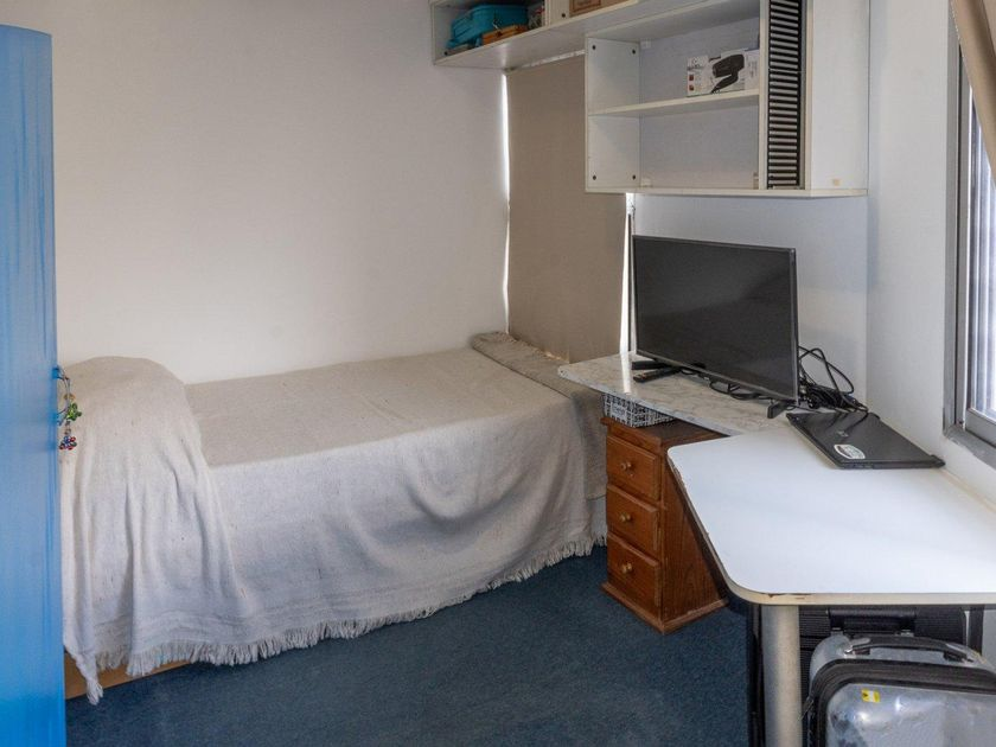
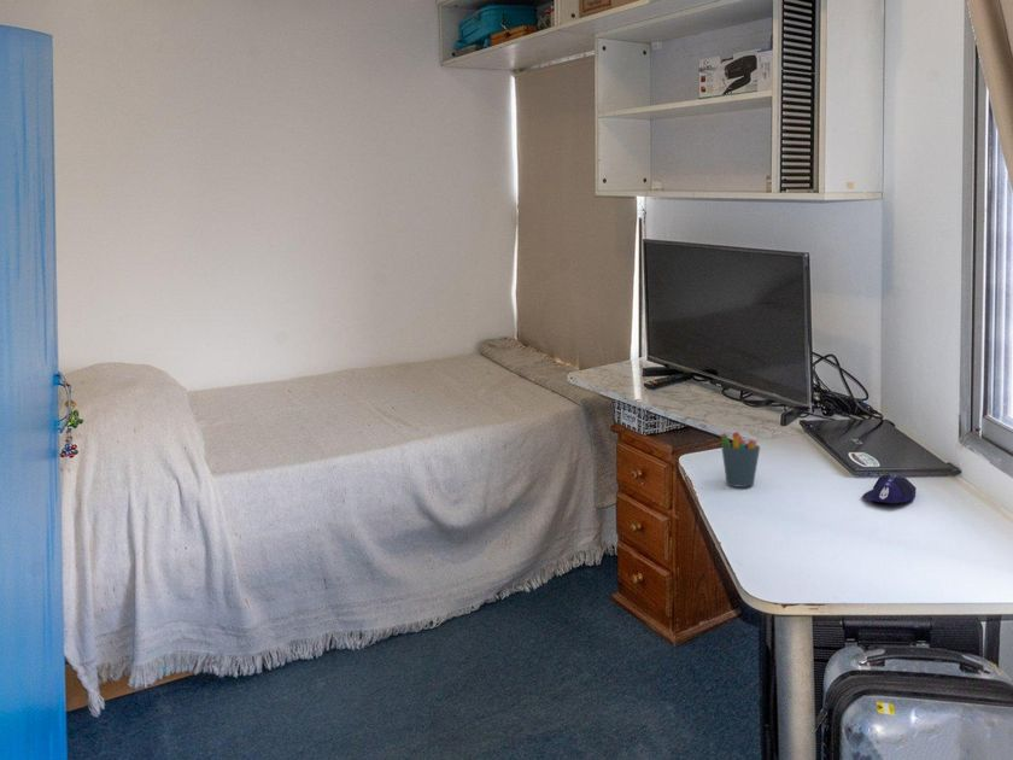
+ pen holder [719,425,763,489]
+ computer mouse [861,473,918,504]
